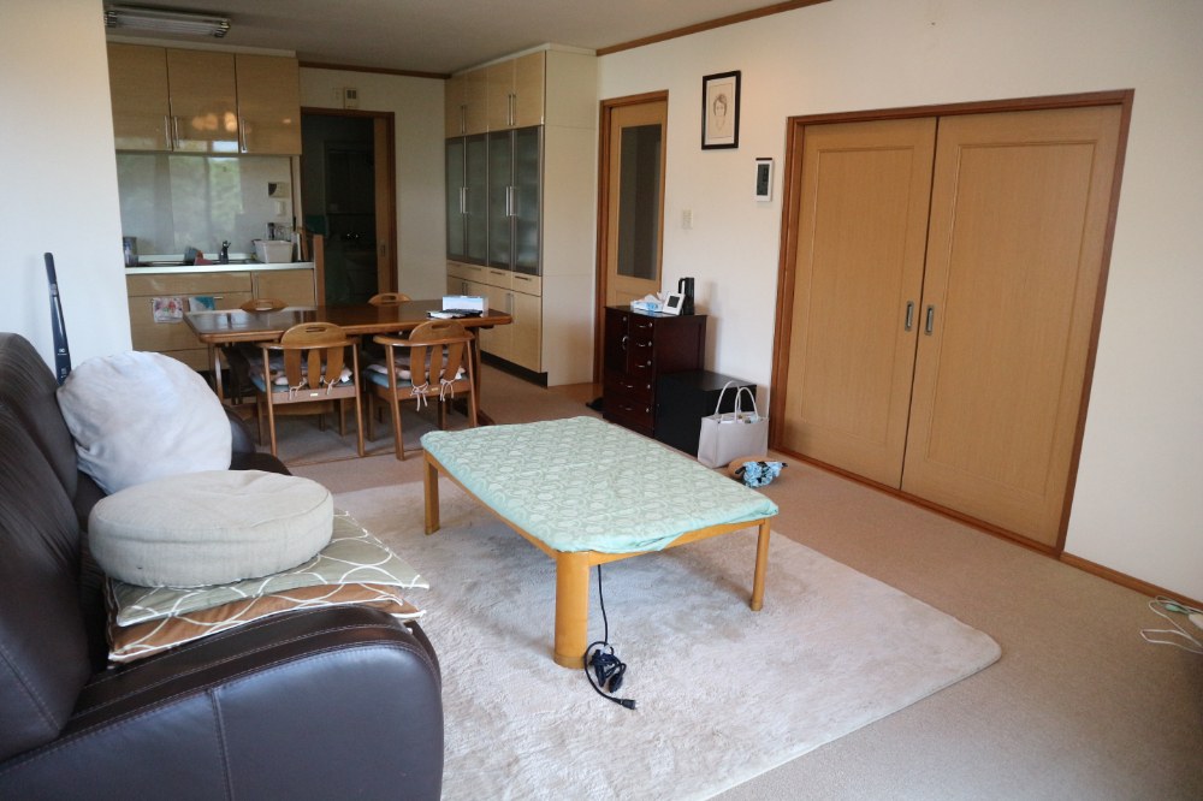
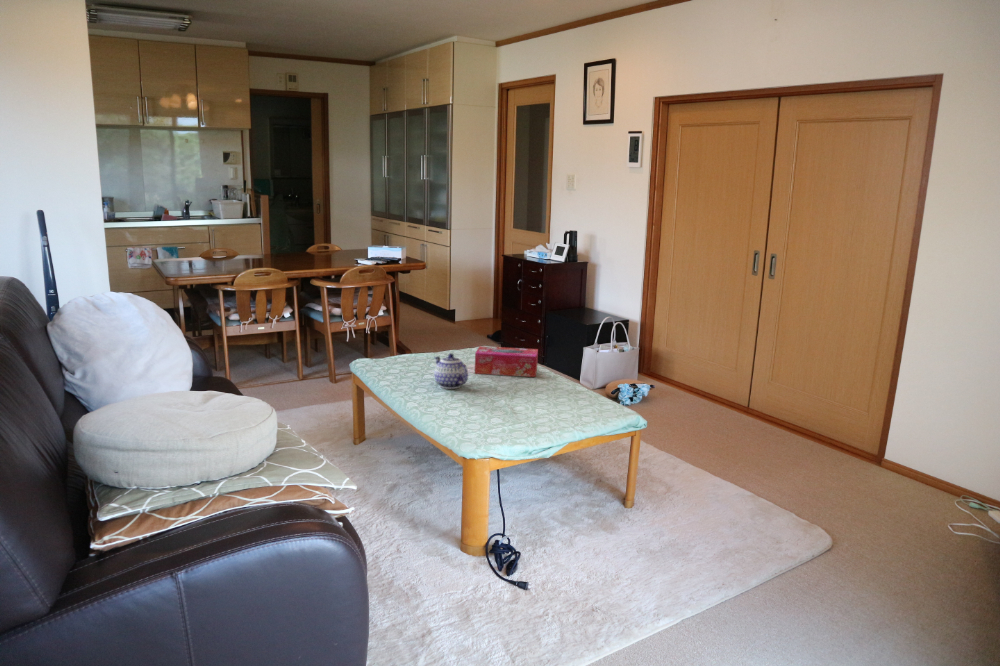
+ teapot [433,352,469,390]
+ tissue box [474,345,539,378]
